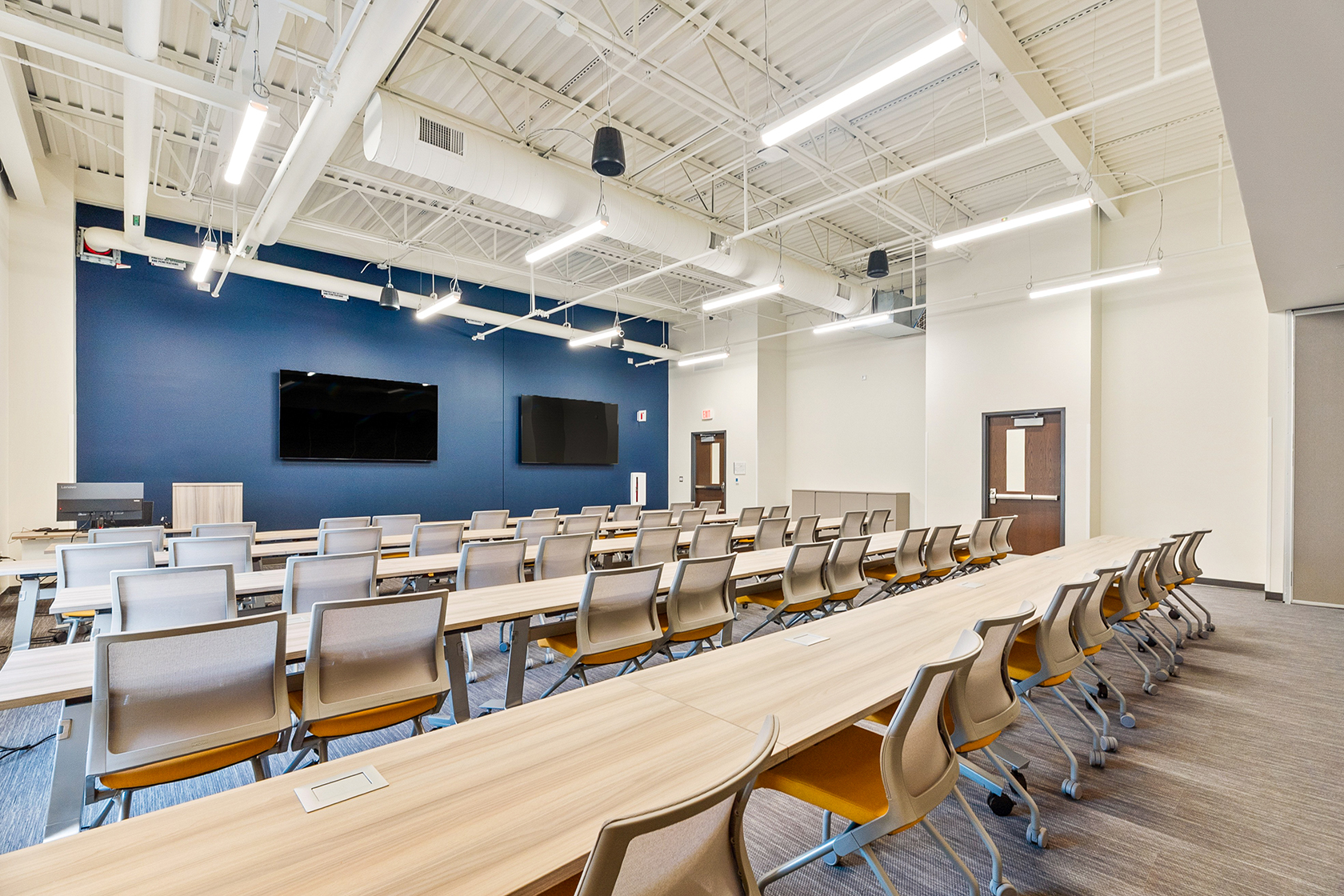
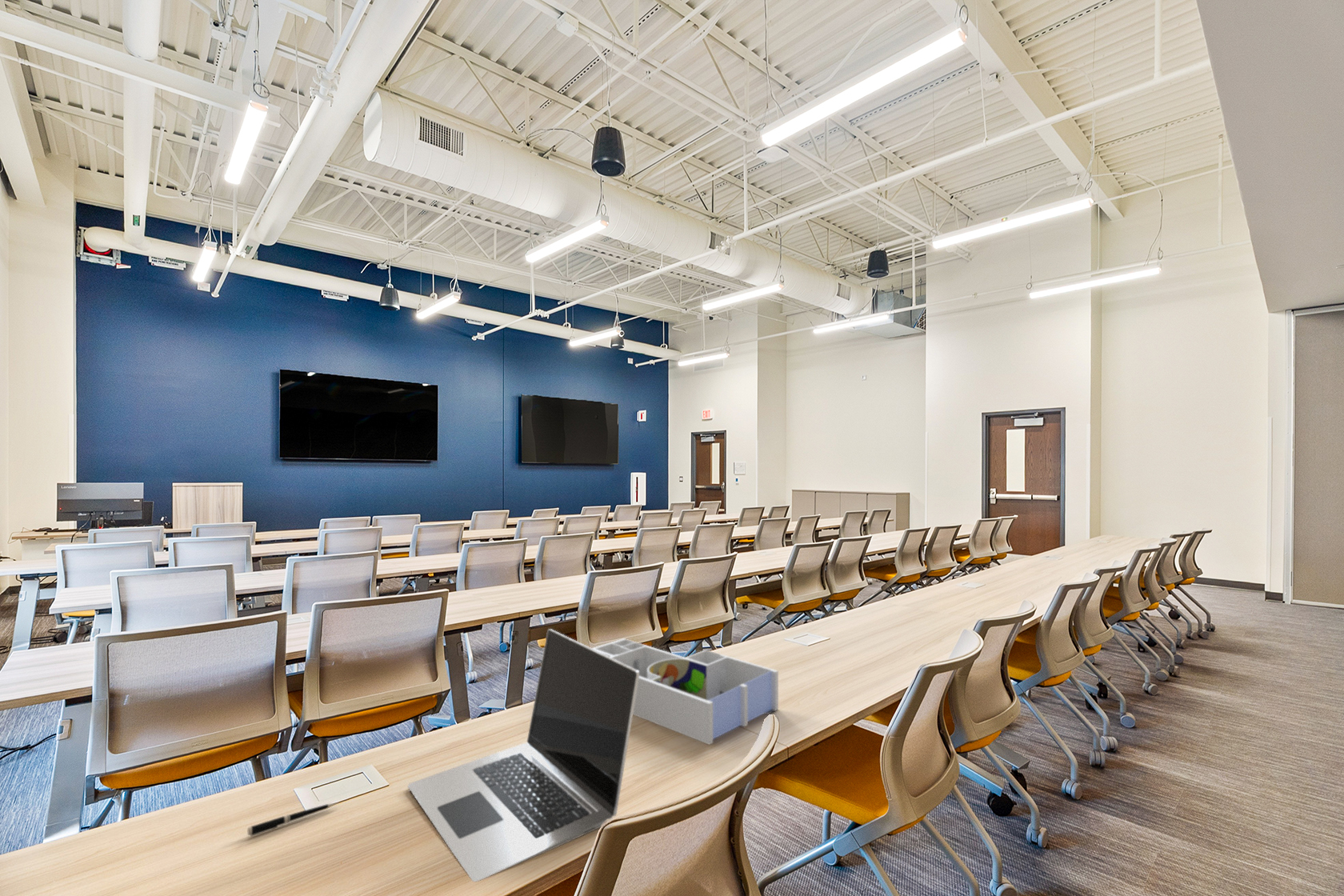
+ pen [247,802,339,837]
+ desk organizer [591,638,779,746]
+ laptop [407,628,639,882]
